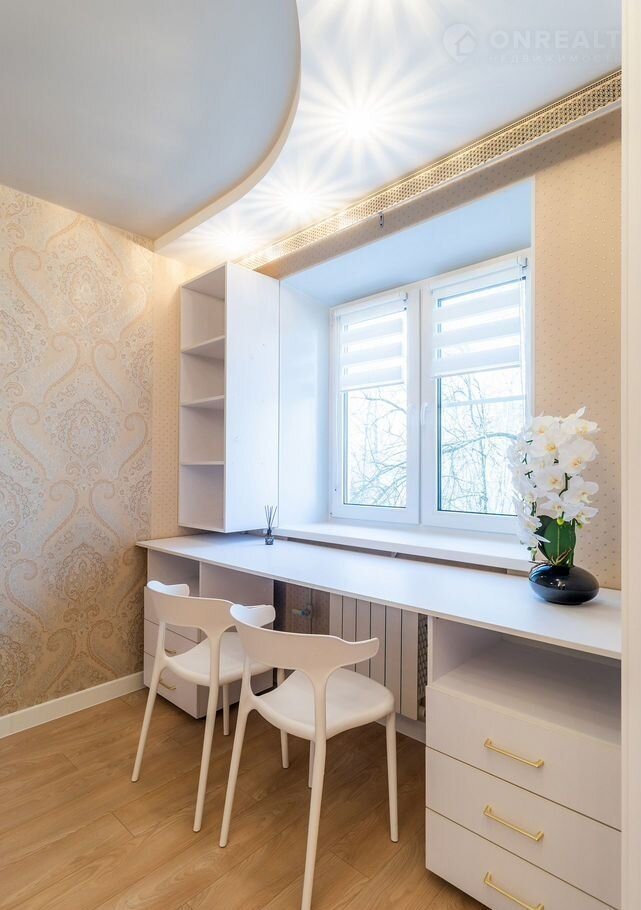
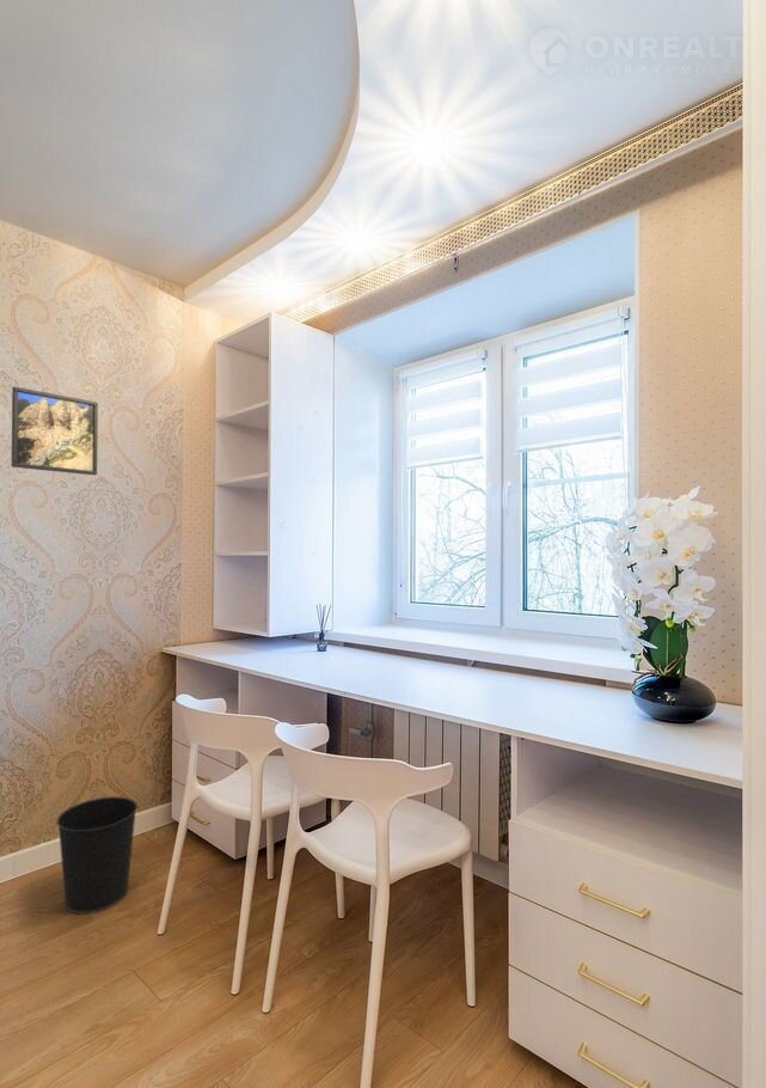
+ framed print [11,386,99,476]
+ wastebasket [55,795,139,916]
